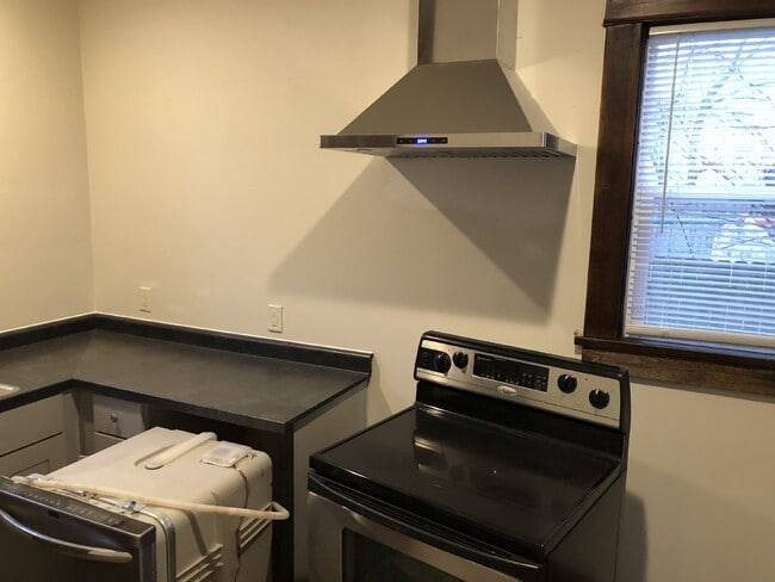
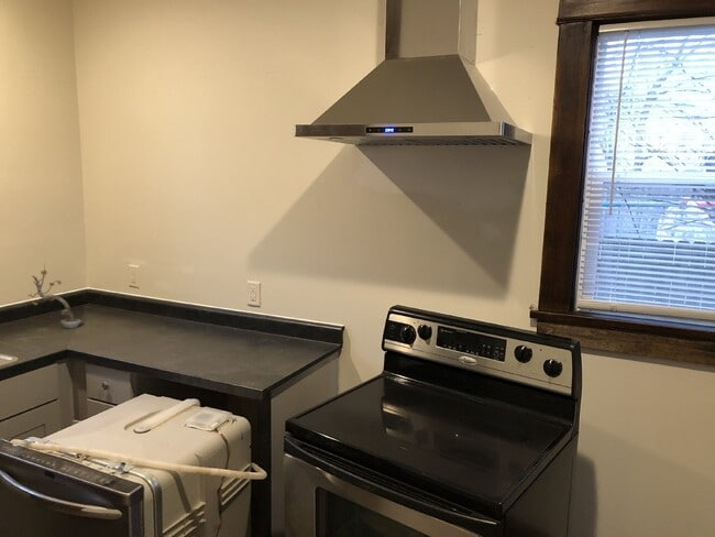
+ plant [28,263,82,329]
